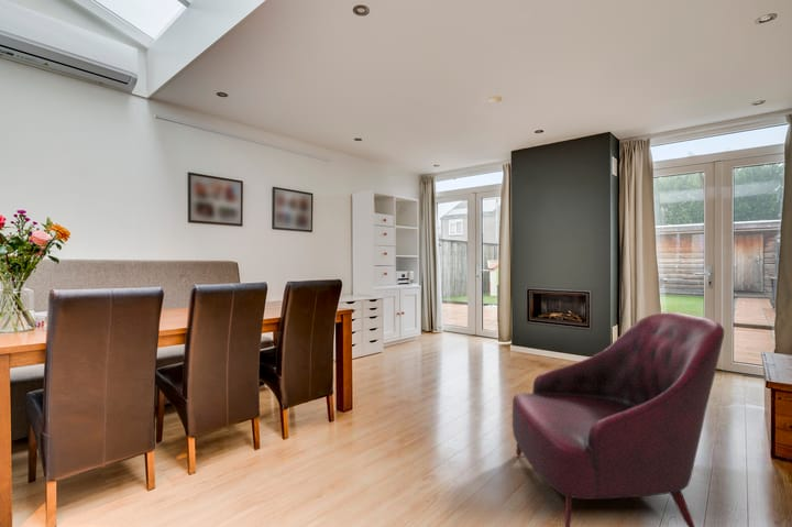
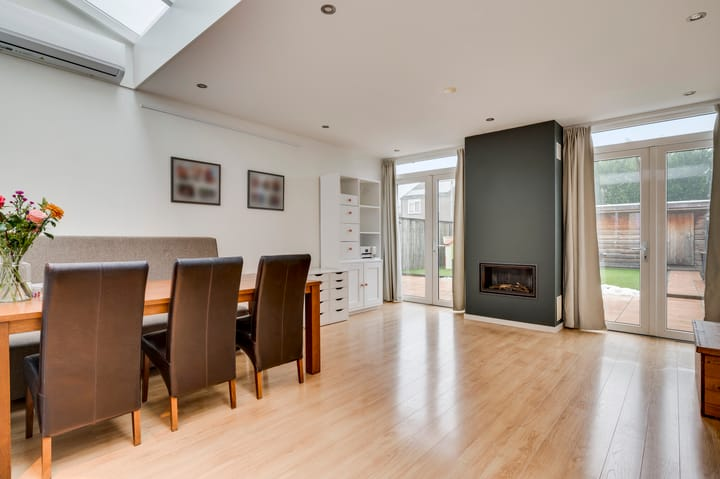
- armchair [512,311,725,527]
